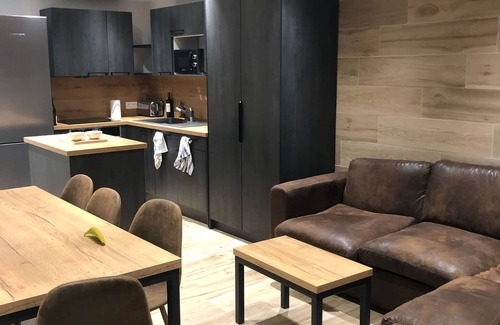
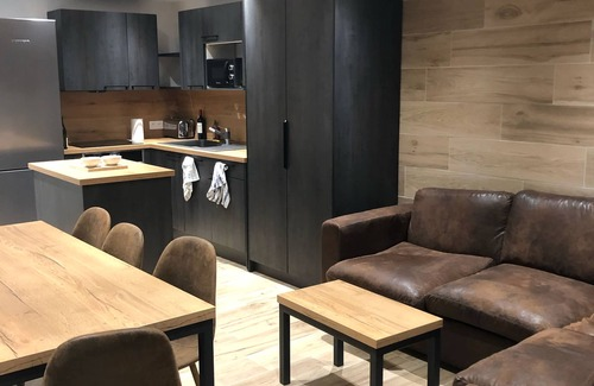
- banana [83,226,106,245]
